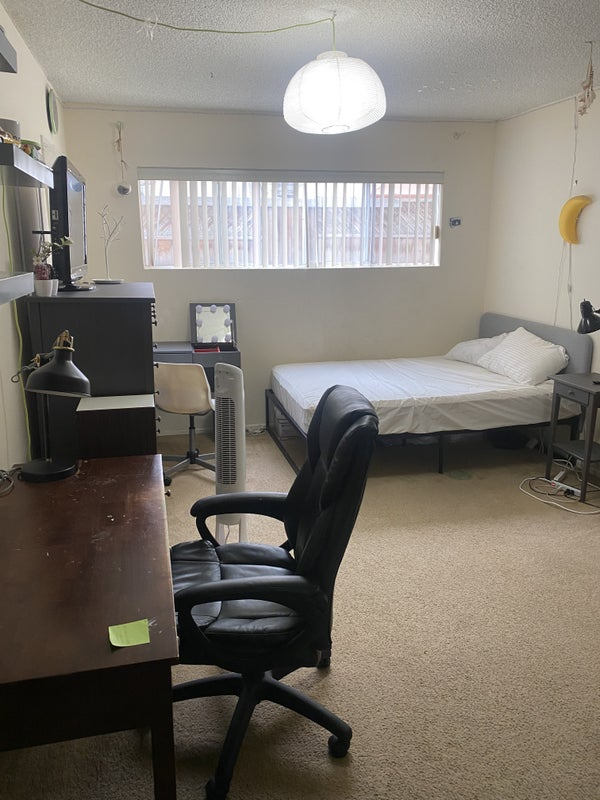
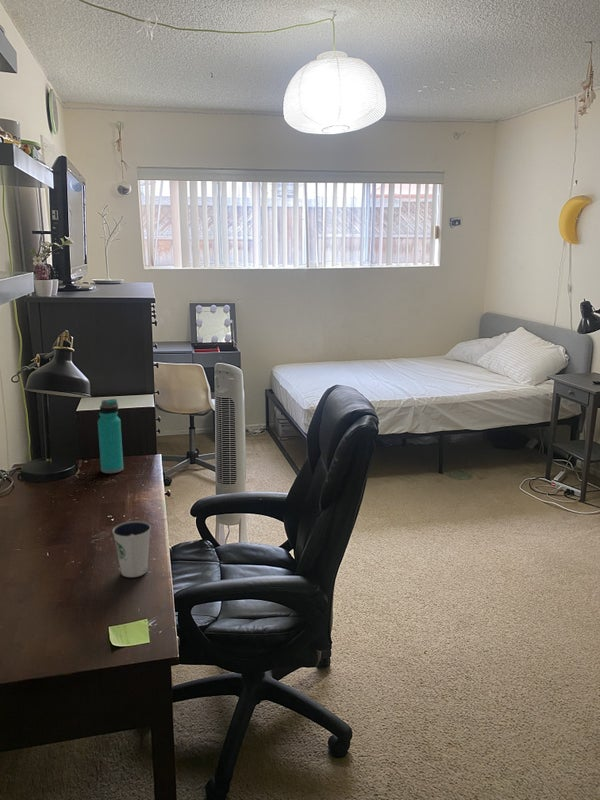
+ dixie cup [111,520,152,578]
+ water bottle [97,398,124,474]
